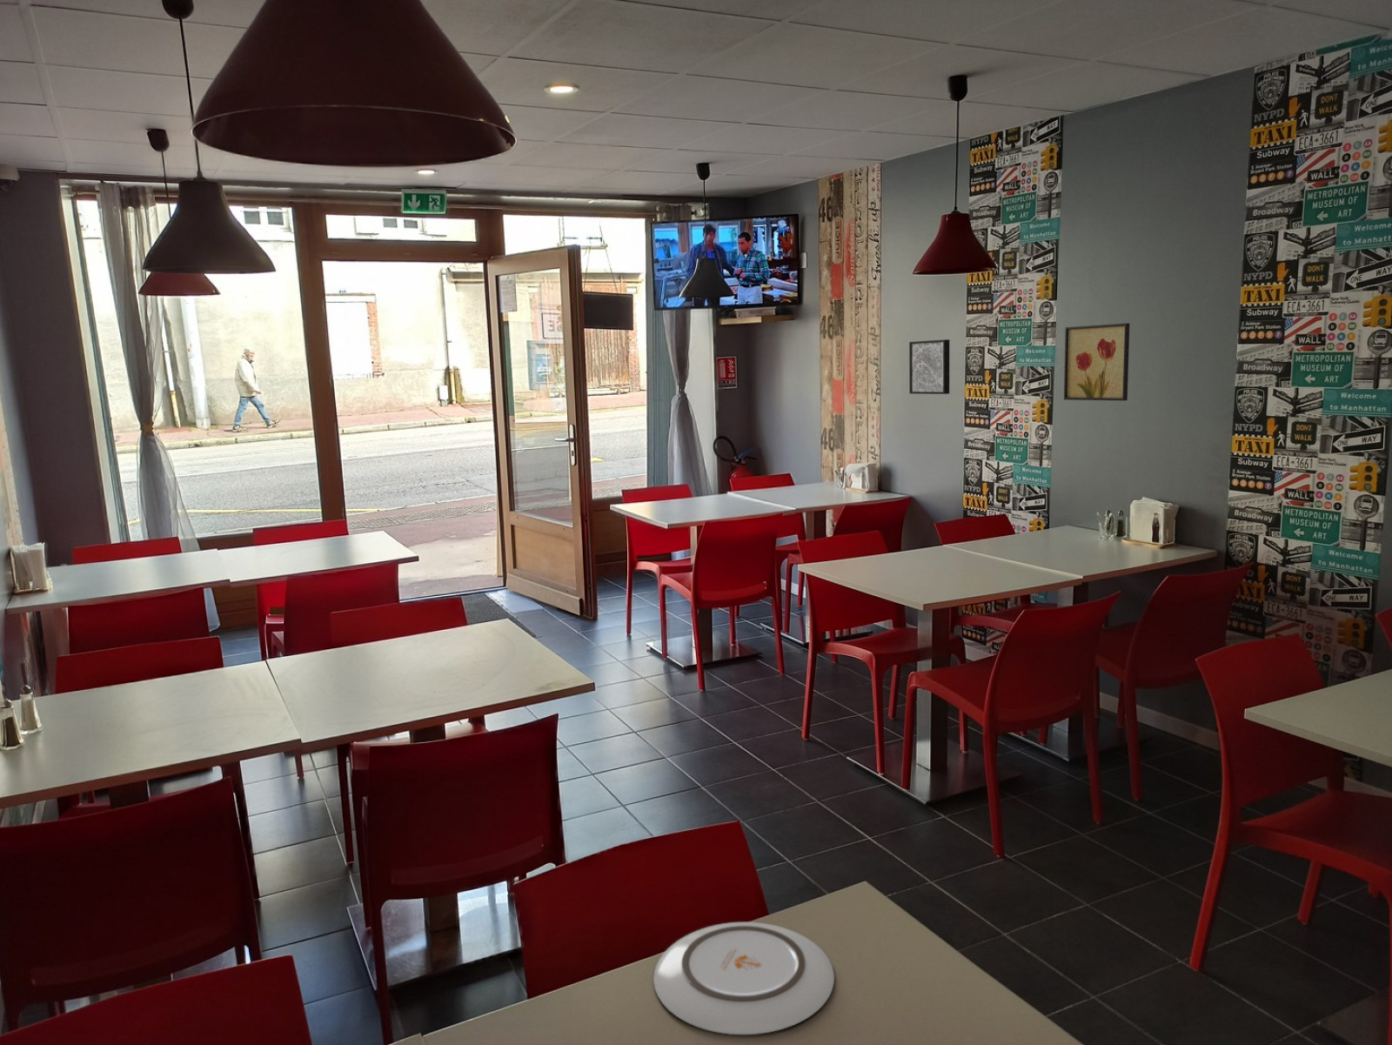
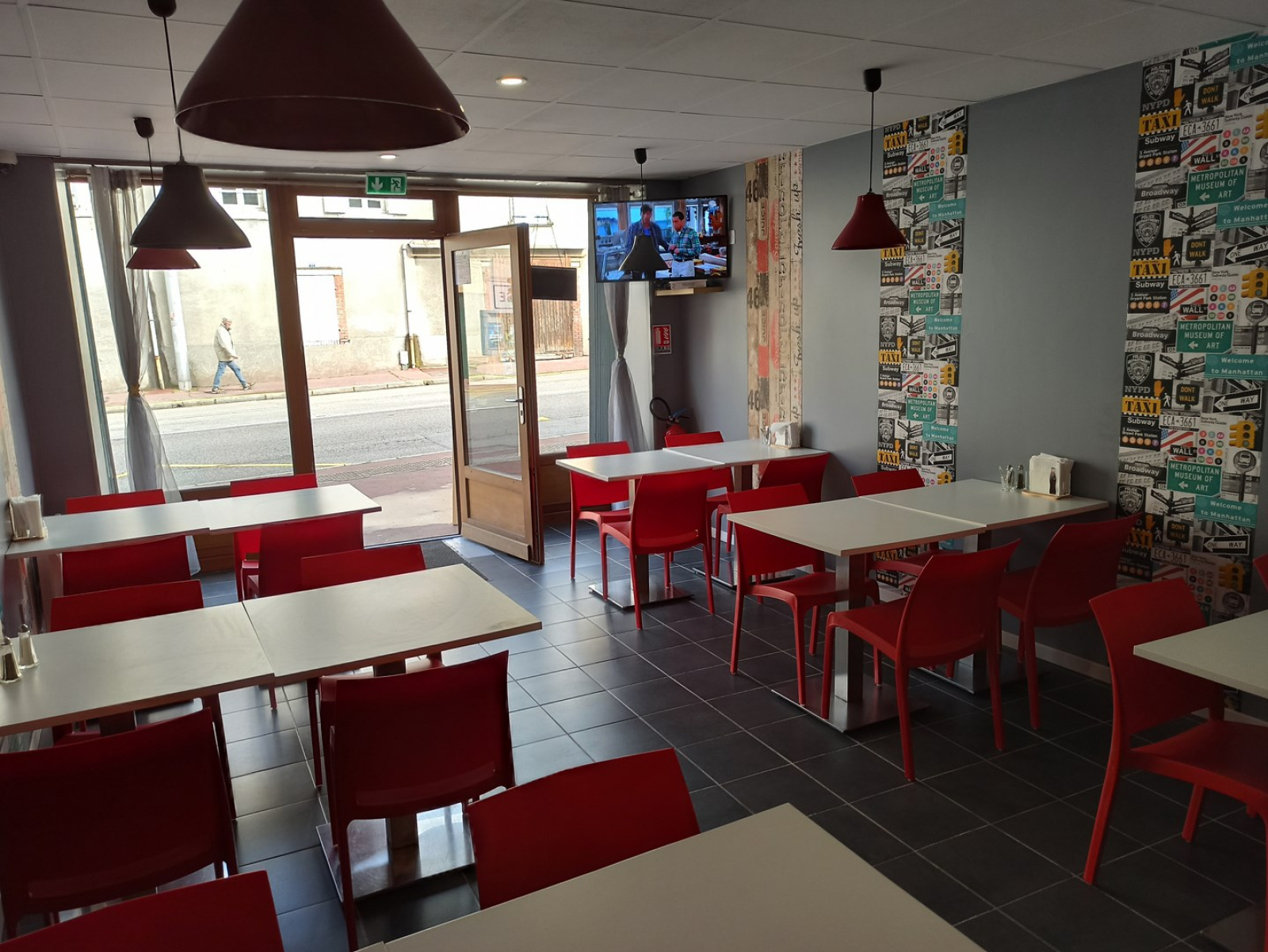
- wall art [908,338,950,395]
- wall art [1063,323,1130,401]
- plate [652,921,835,1035]
